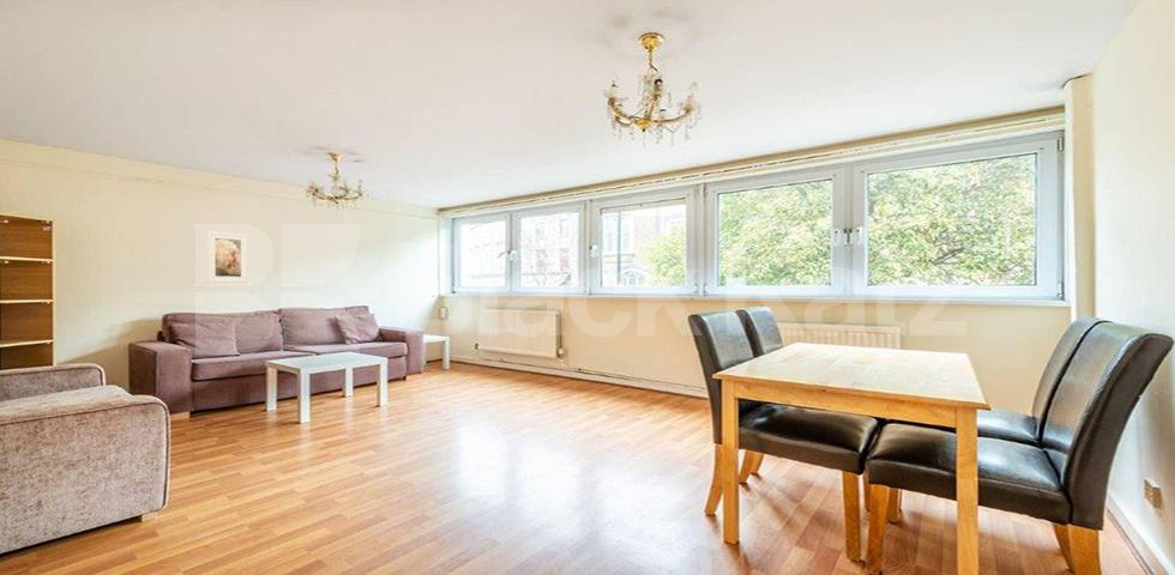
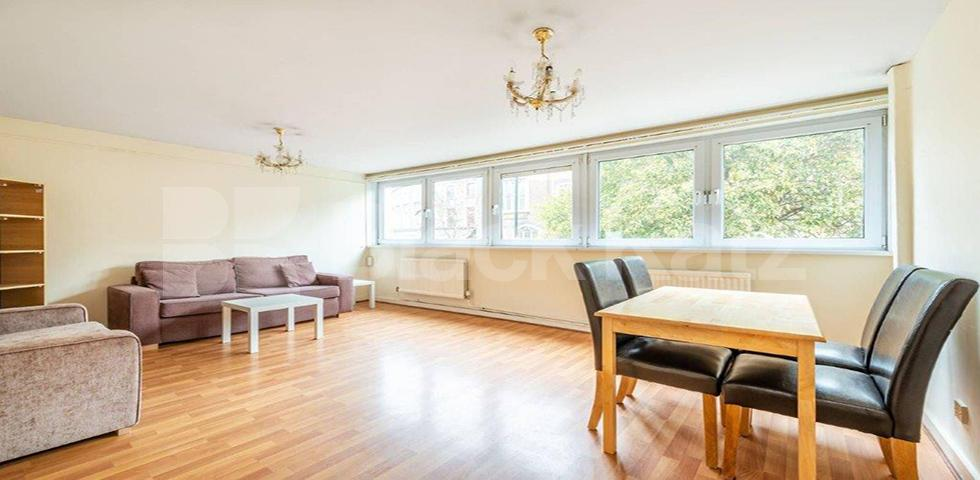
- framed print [206,230,249,284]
